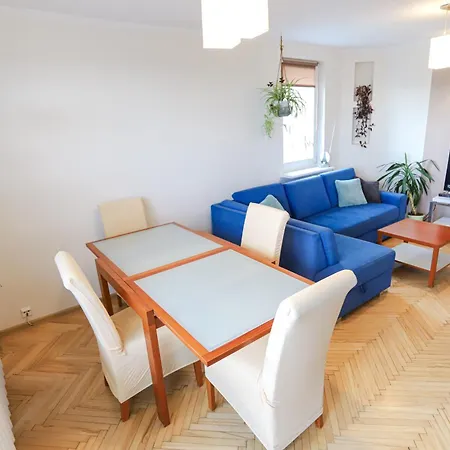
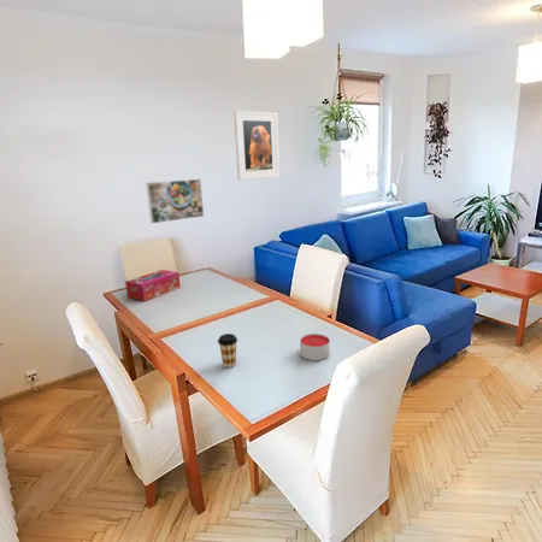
+ tissue box [124,269,182,302]
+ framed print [232,110,281,182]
+ candle [299,332,331,361]
+ coffee cup [217,332,238,369]
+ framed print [145,177,205,225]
